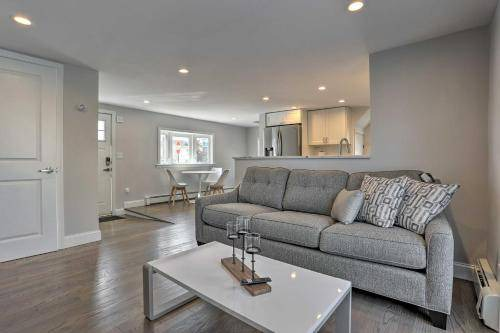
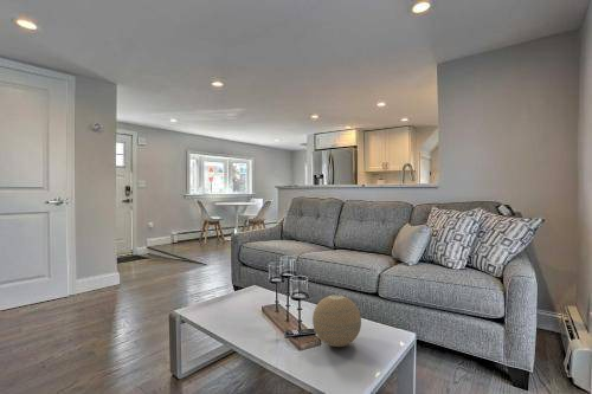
+ decorative orb [311,293,362,348]
